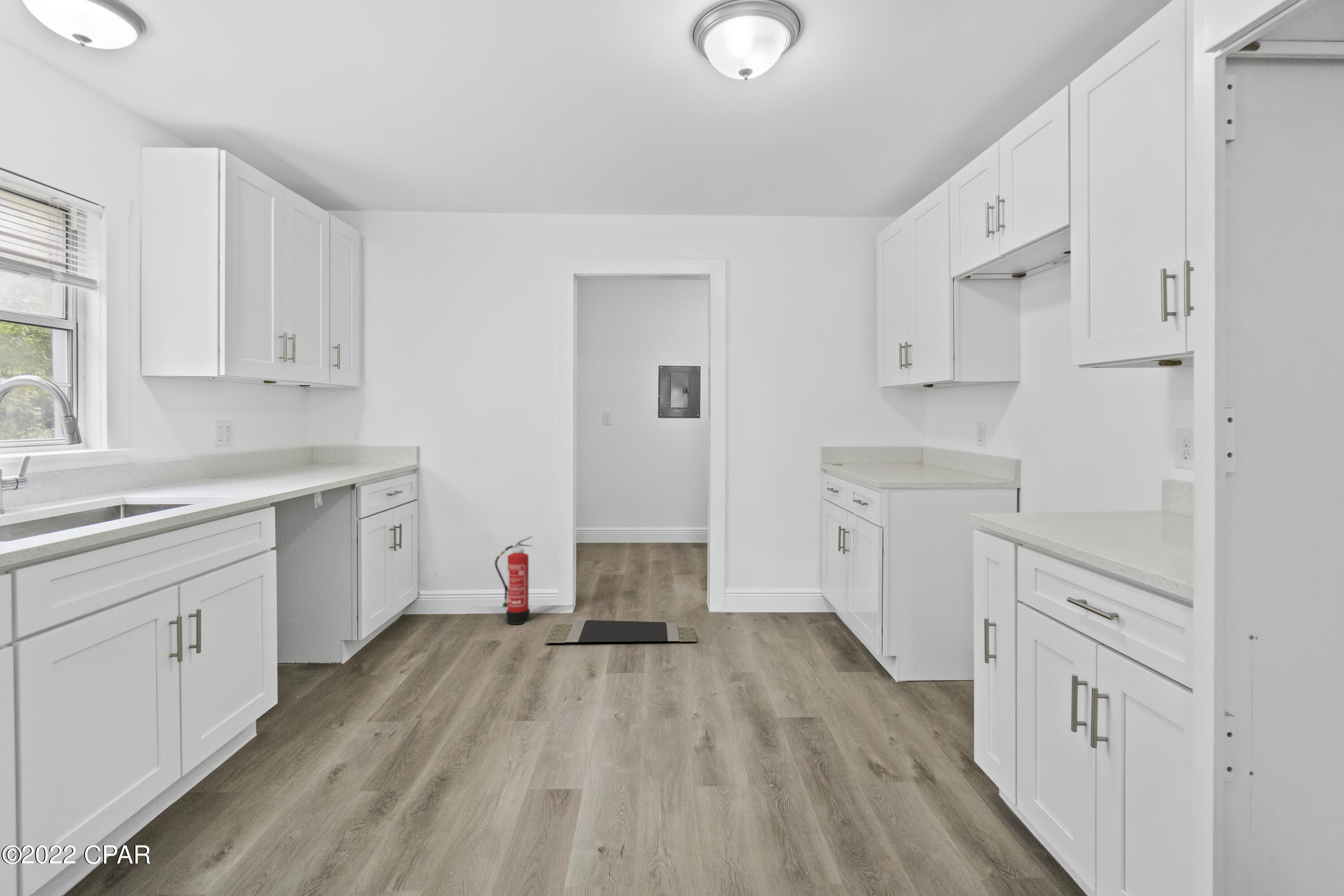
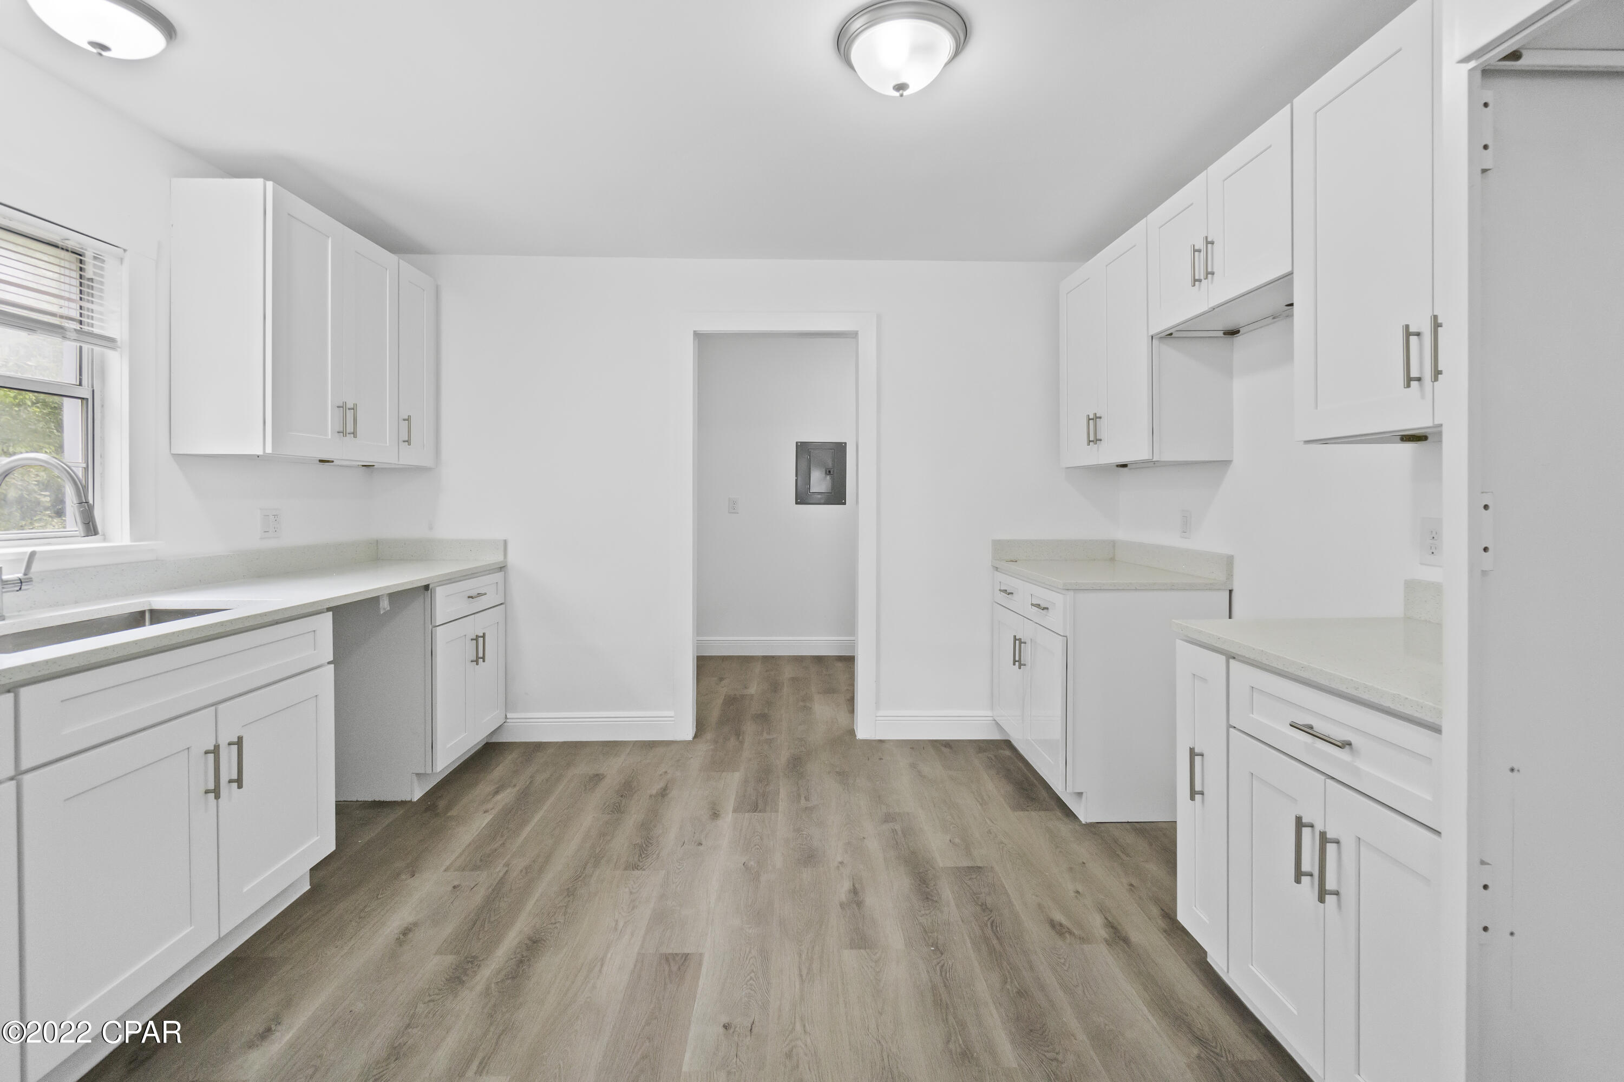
- doormat [544,620,697,643]
- fire extinguisher [494,536,533,625]
